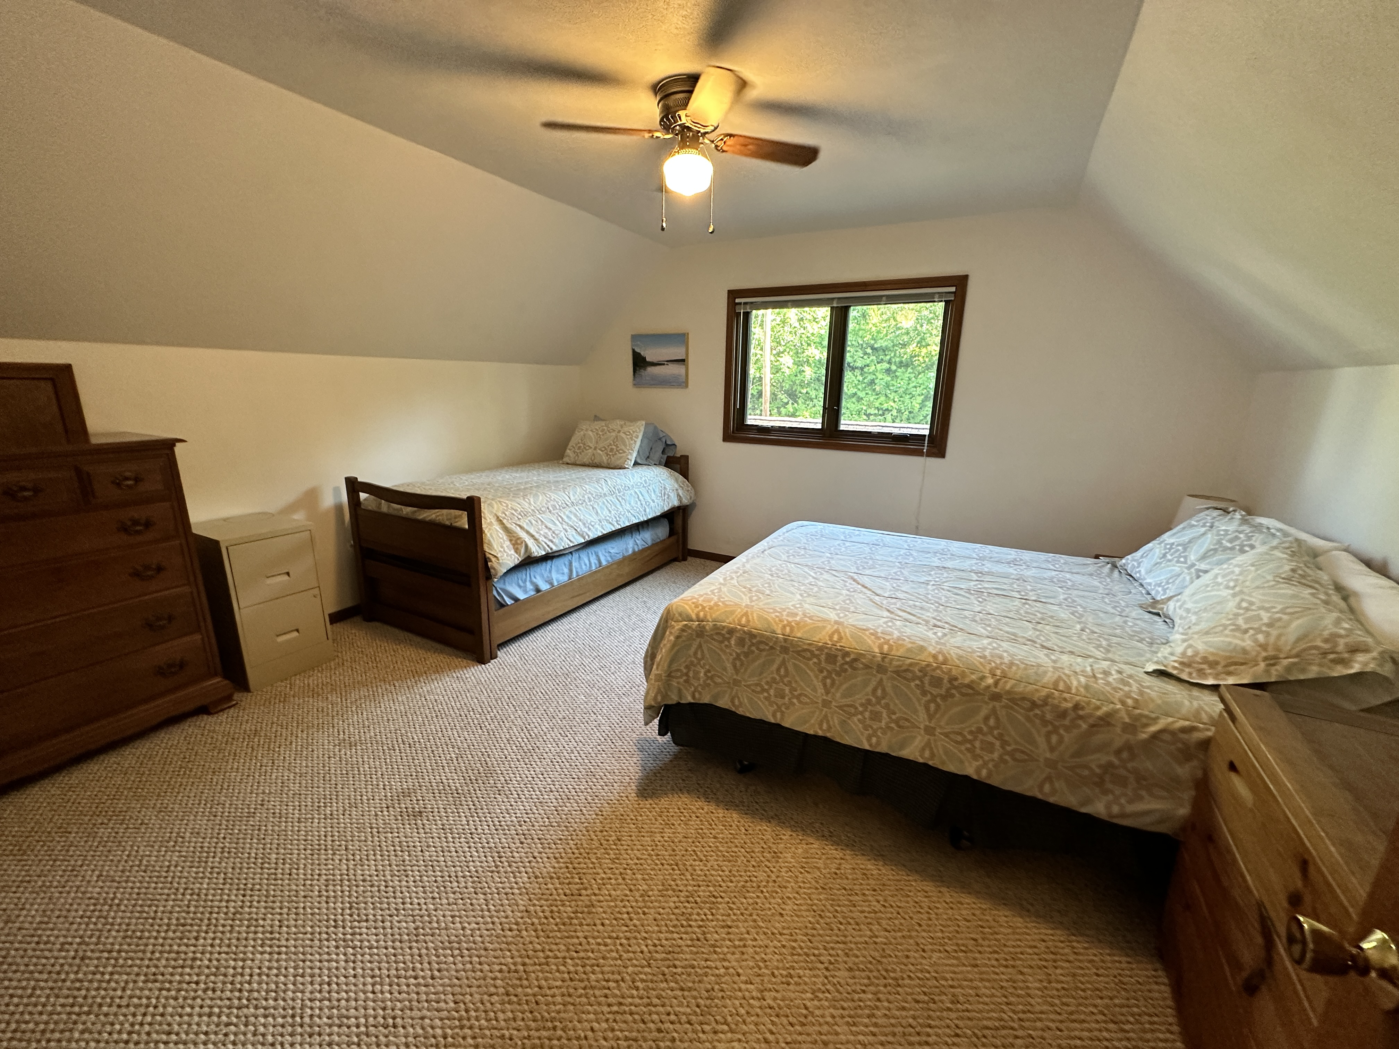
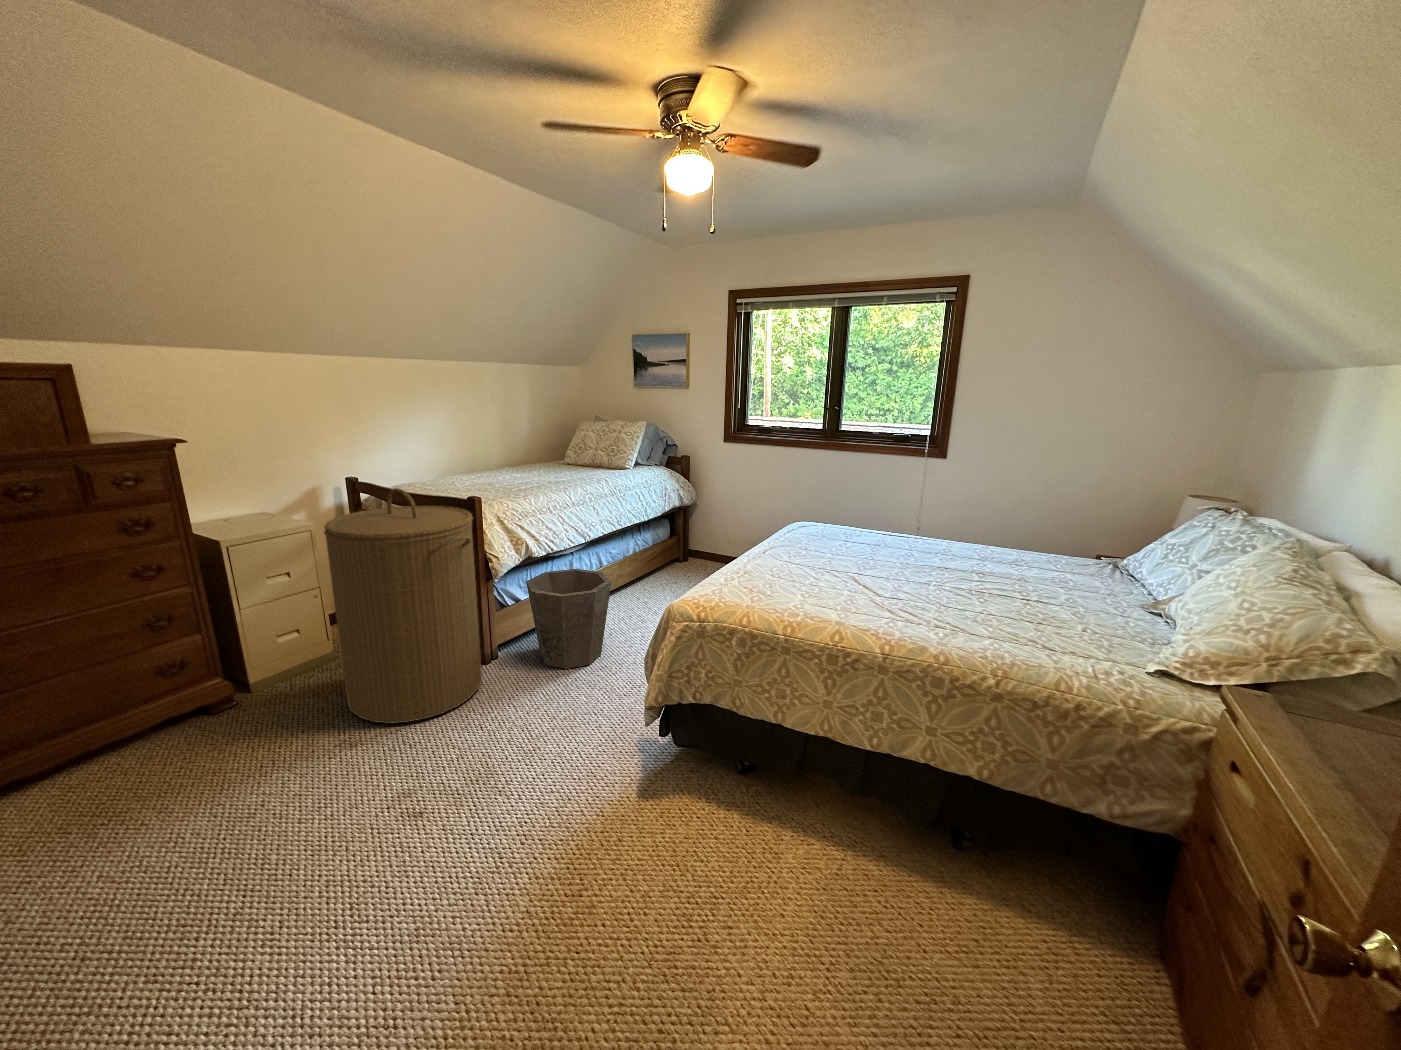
+ waste bin [526,568,611,669]
+ laundry hamper [323,488,483,724]
